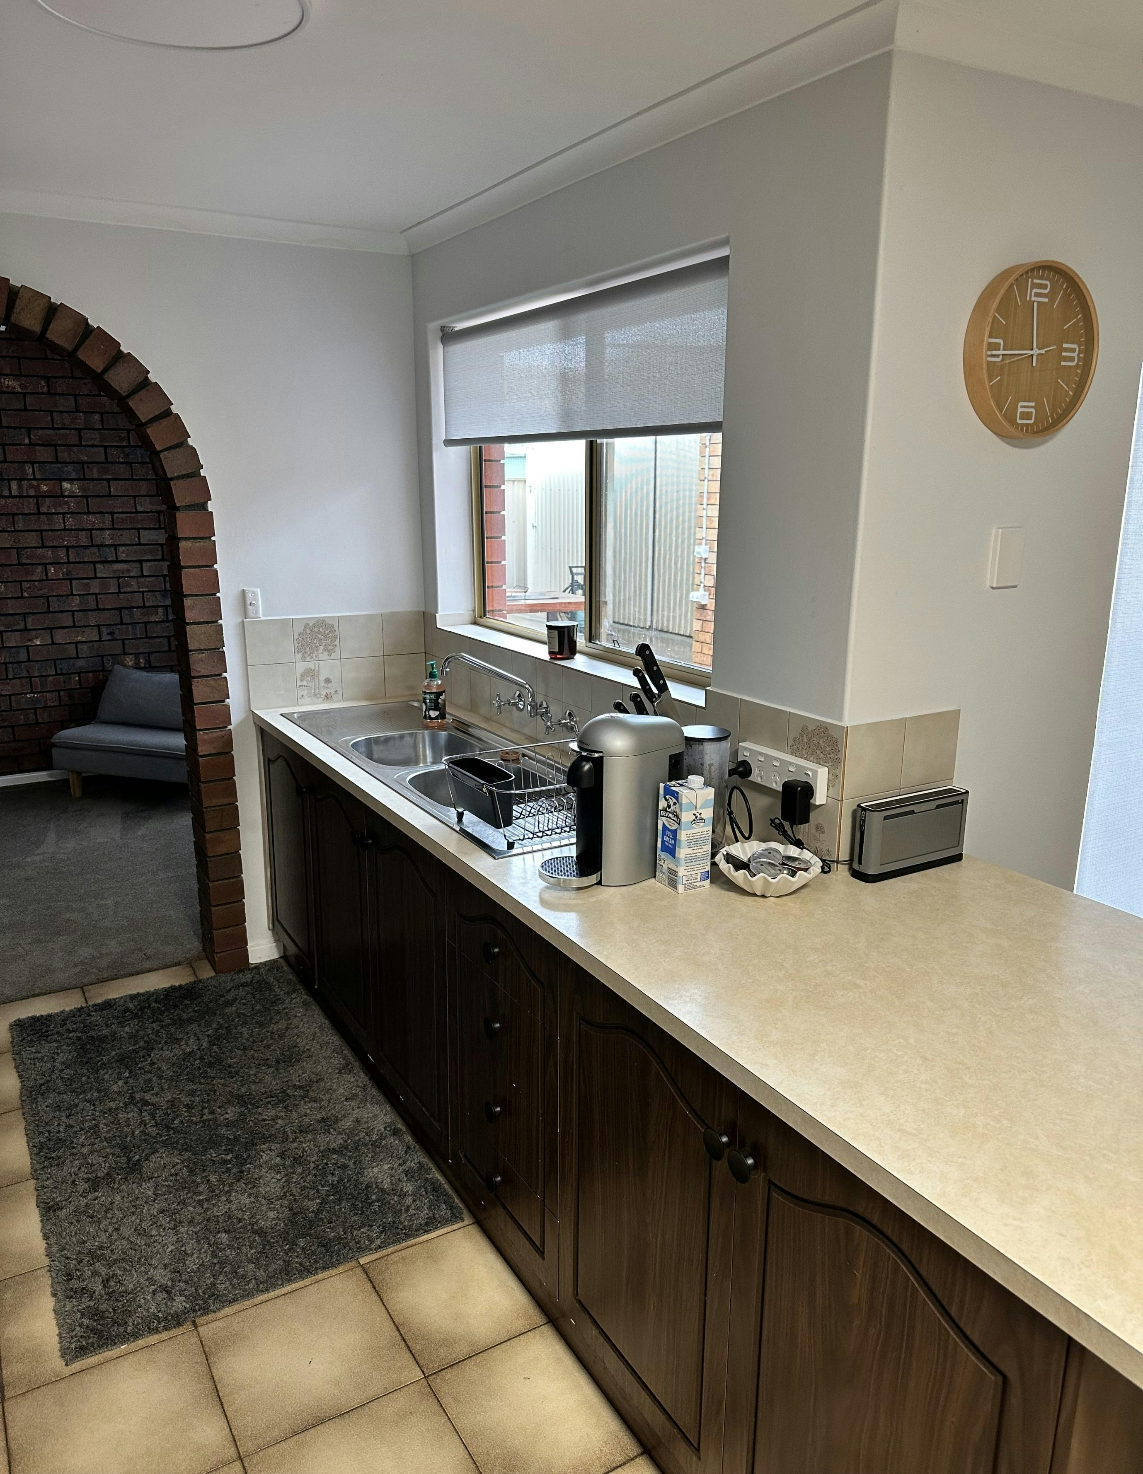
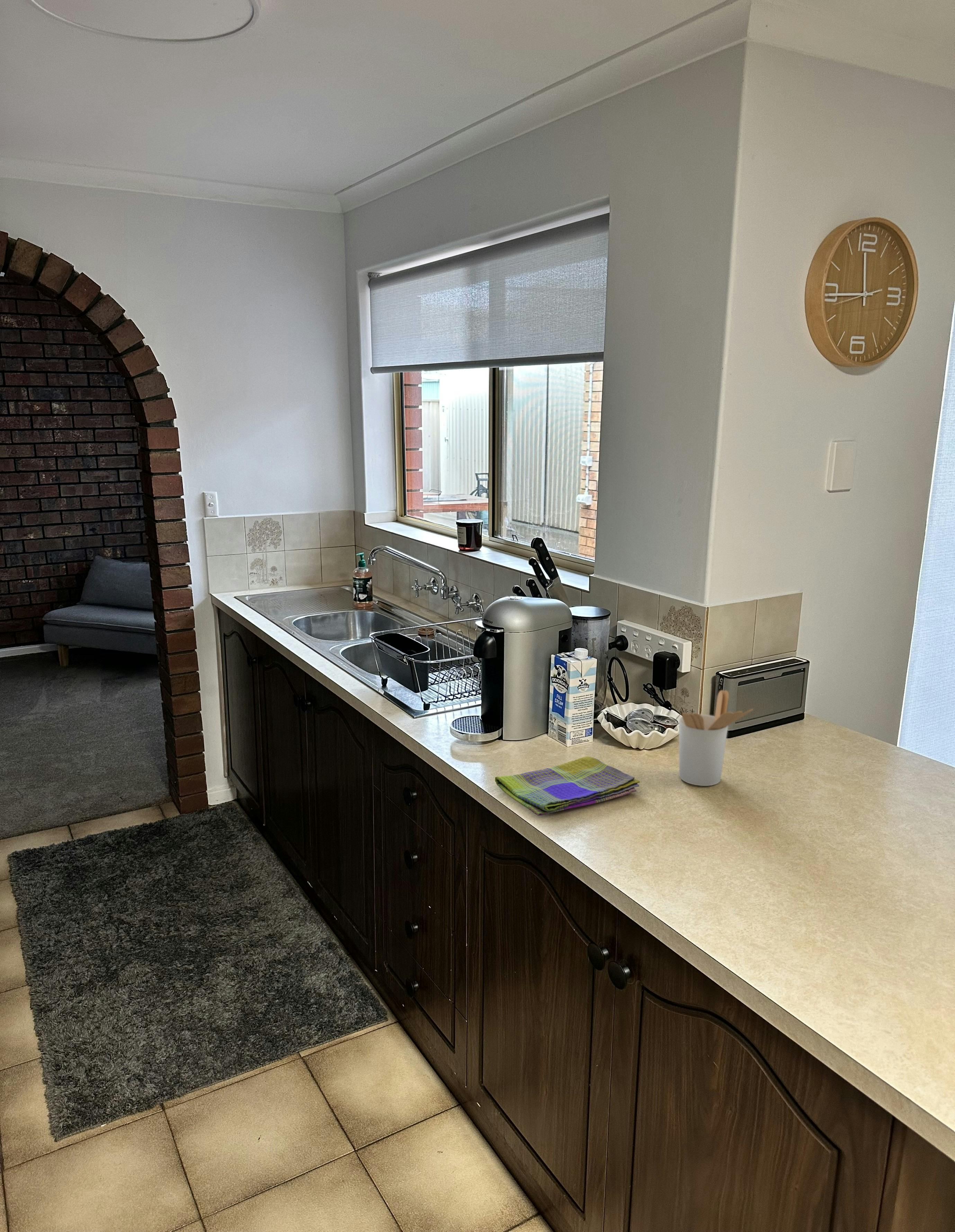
+ utensil holder [679,690,753,786]
+ dish towel [494,756,640,816]
